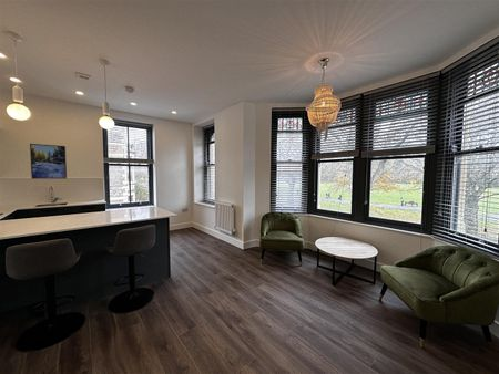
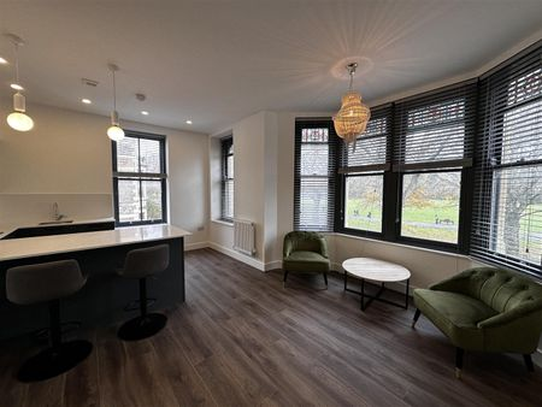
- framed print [29,143,68,179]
